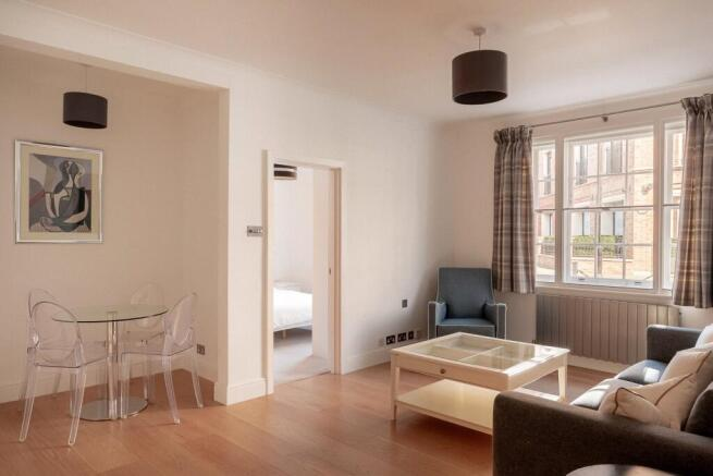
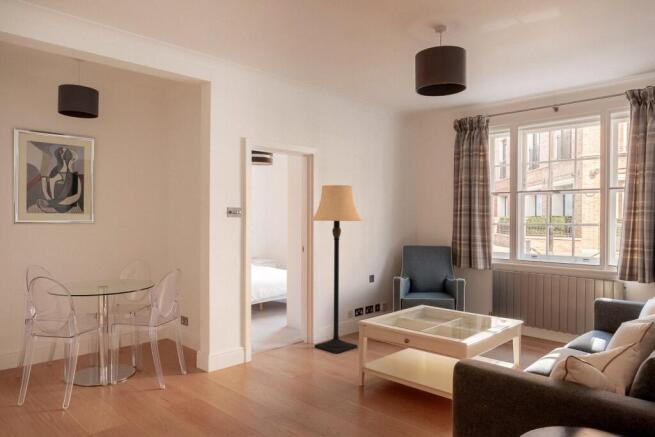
+ lamp [310,184,363,355]
